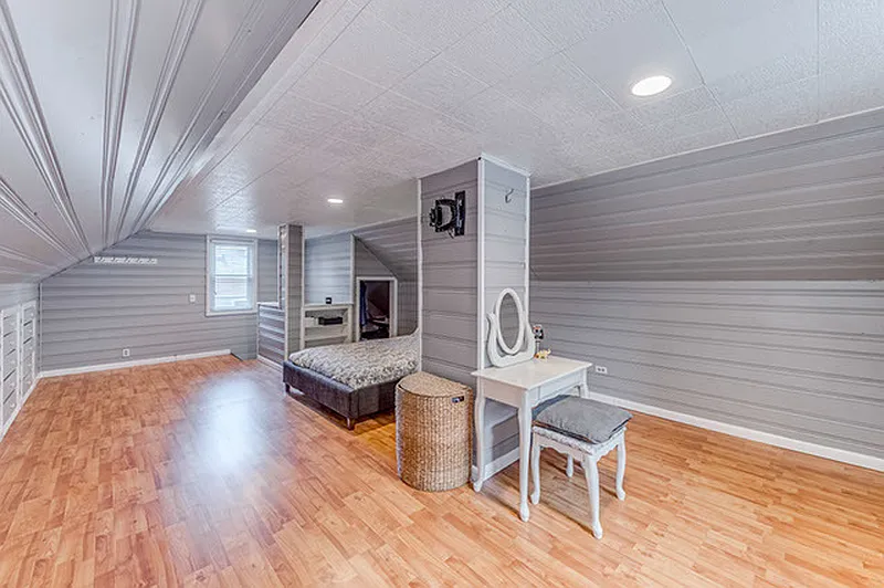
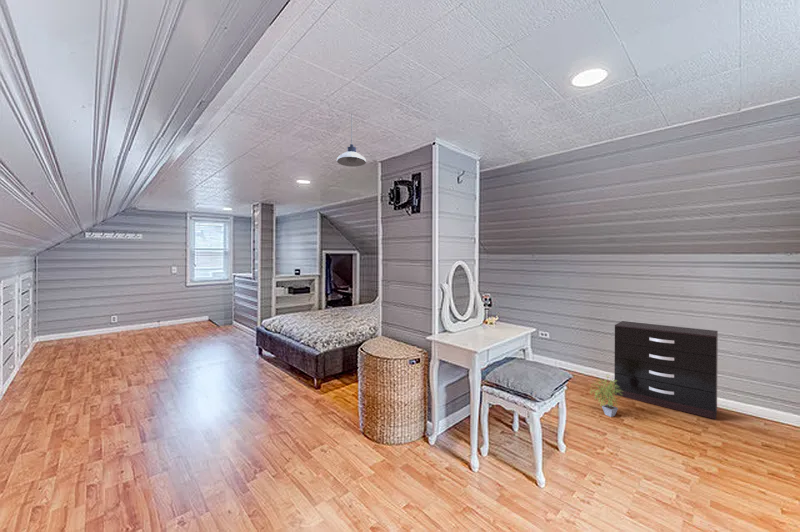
+ potted plant [588,374,622,418]
+ pendant light [336,113,367,168]
+ dresser [613,320,719,420]
